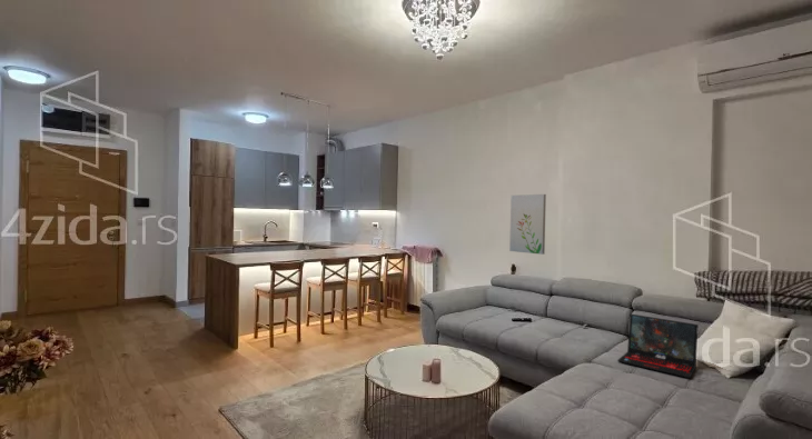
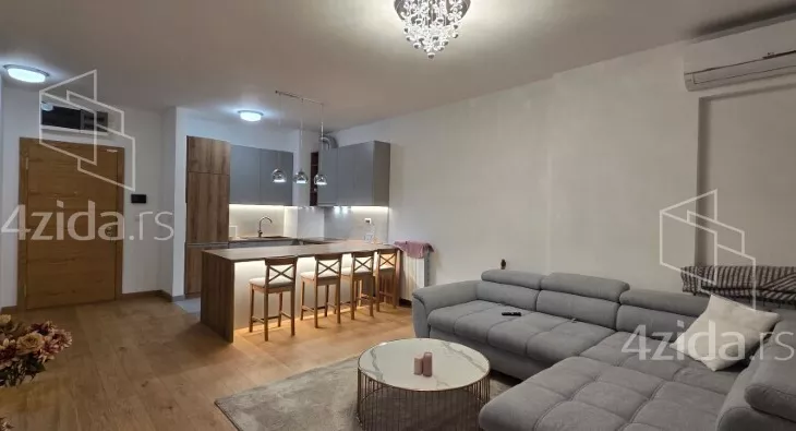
- laptop [616,312,700,379]
- wall art [508,193,547,256]
